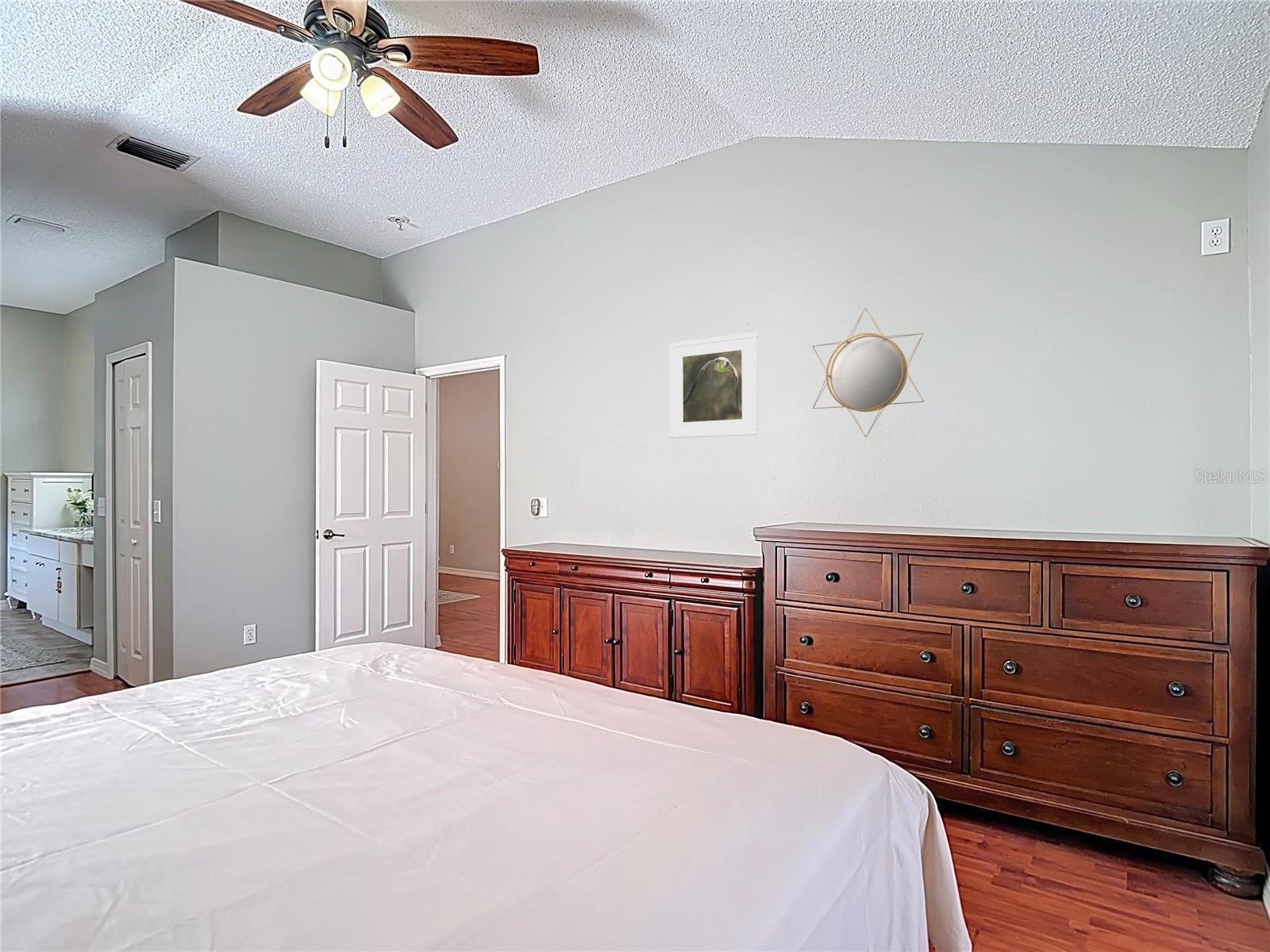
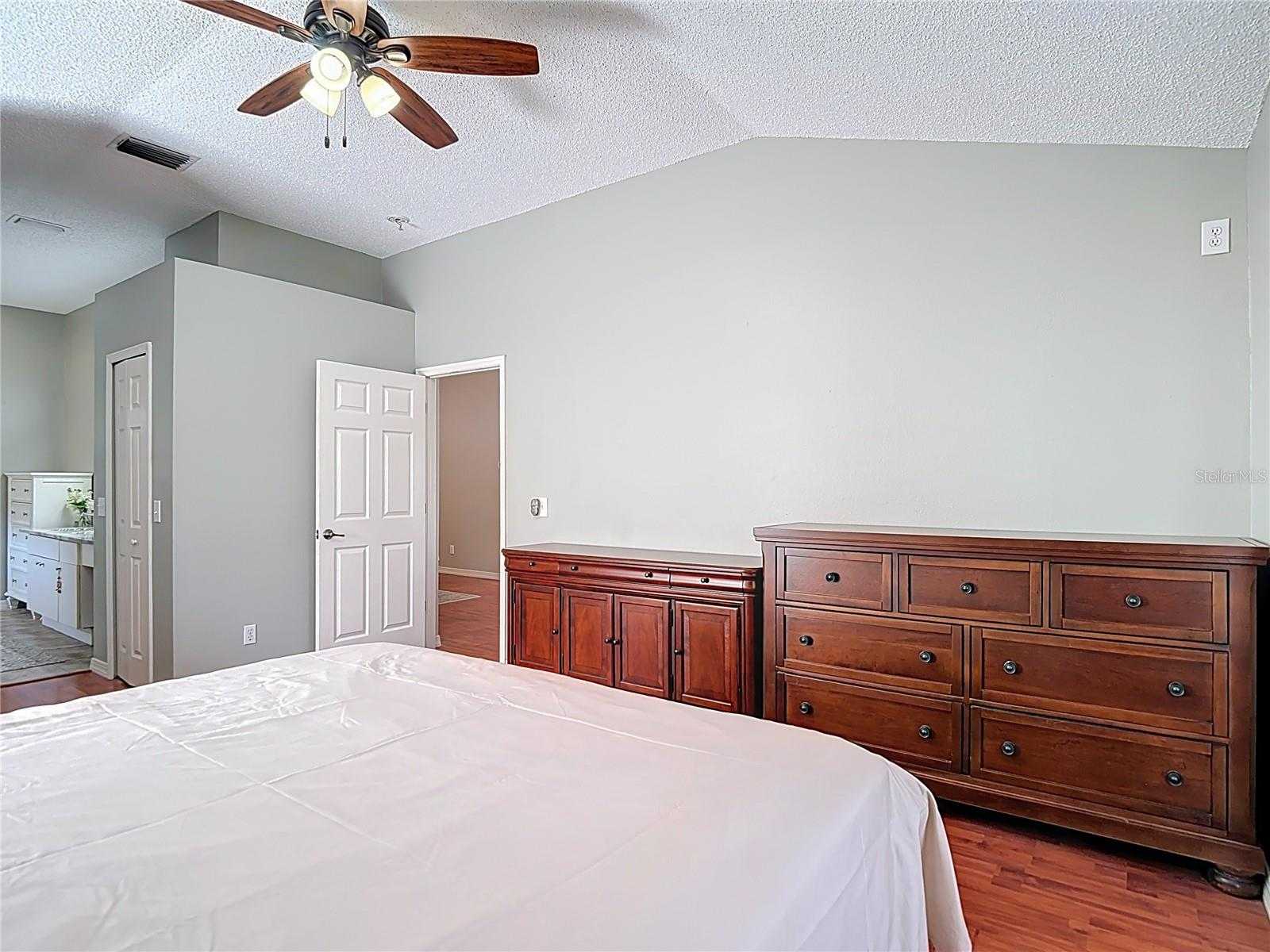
- home mirror [812,307,925,438]
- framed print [669,331,759,439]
